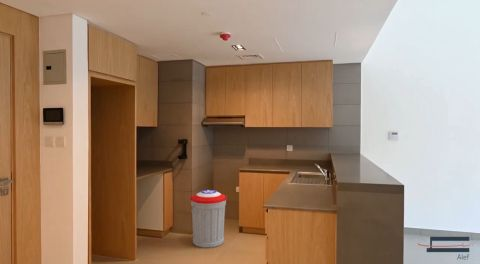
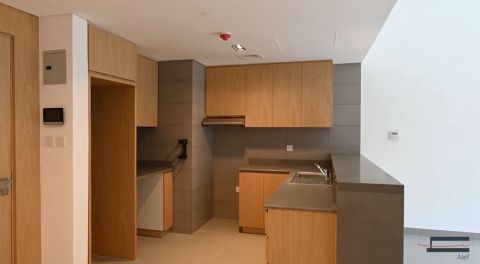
- trash can [189,189,228,249]
